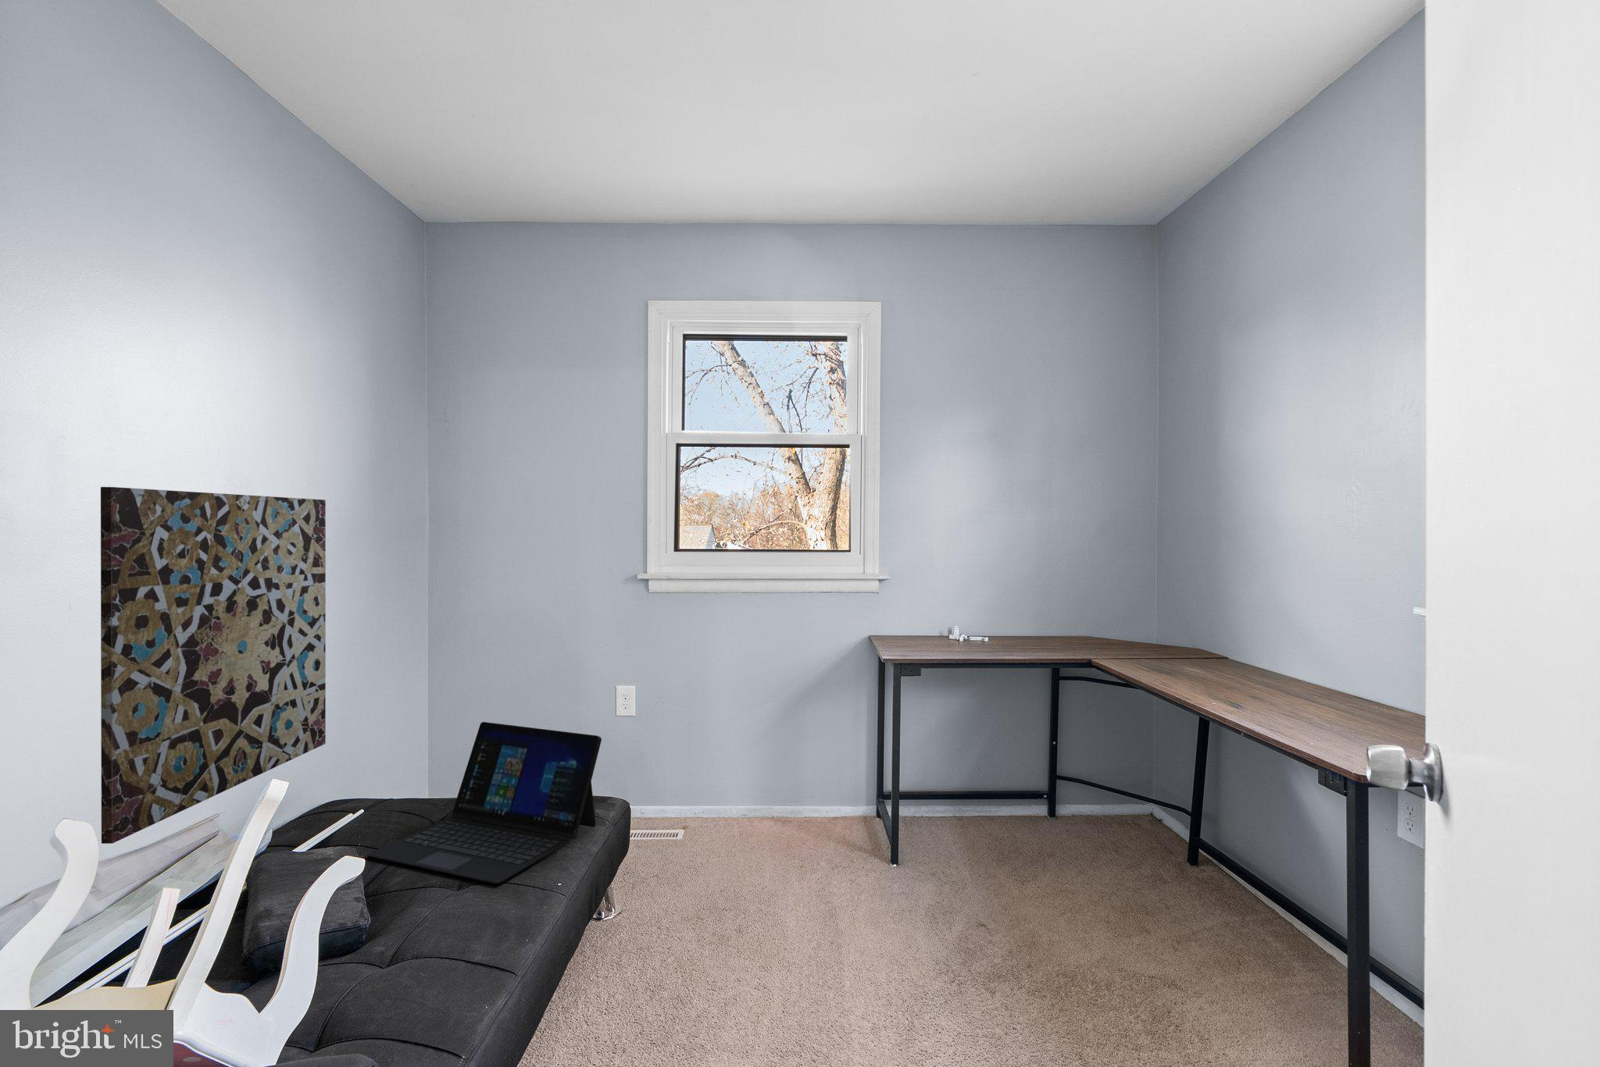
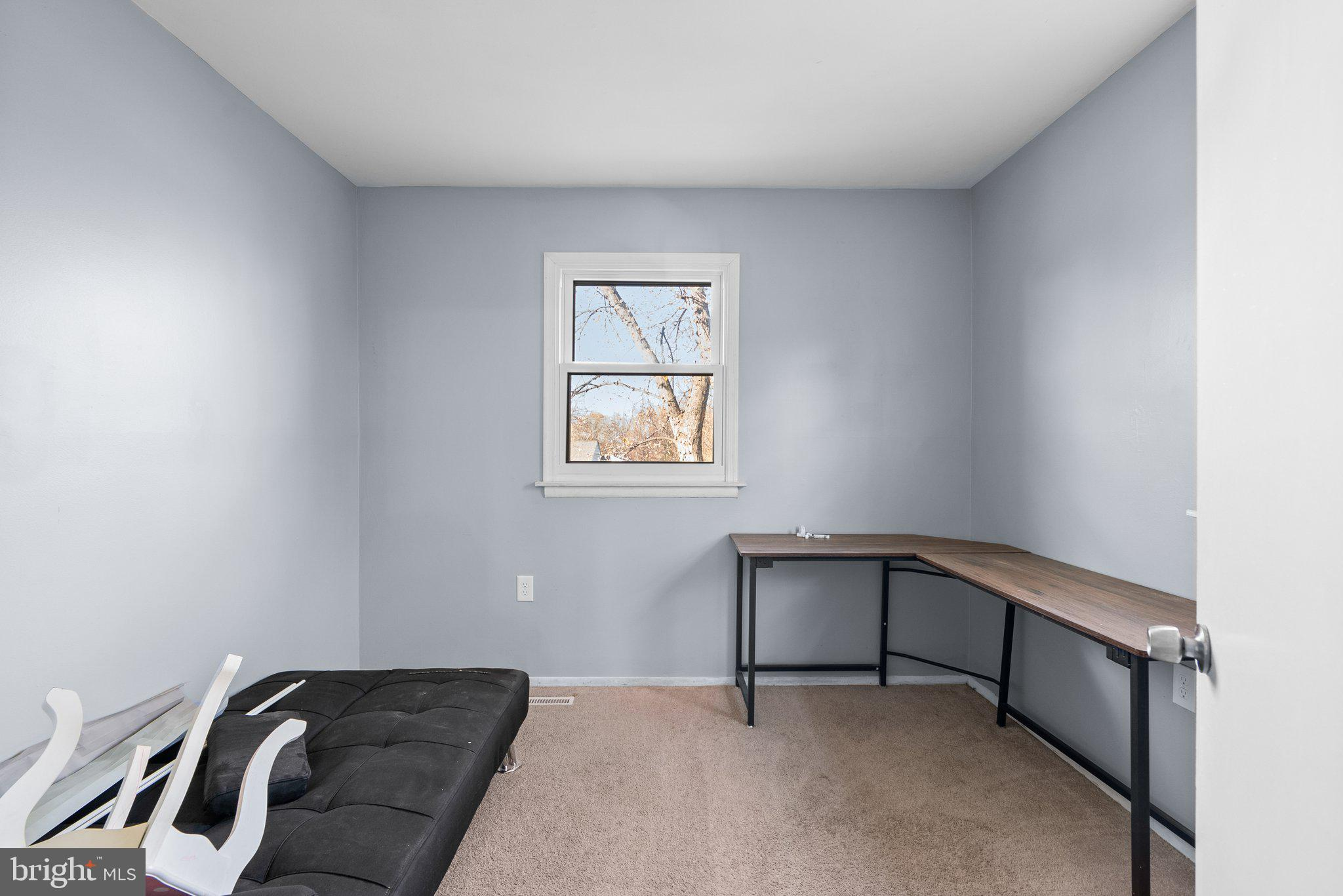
- wall art [100,486,326,844]
- laptop [367,722,603,885]
